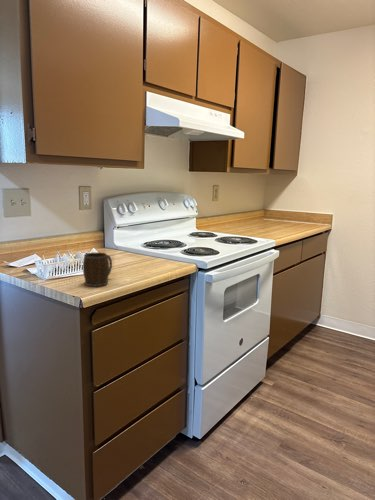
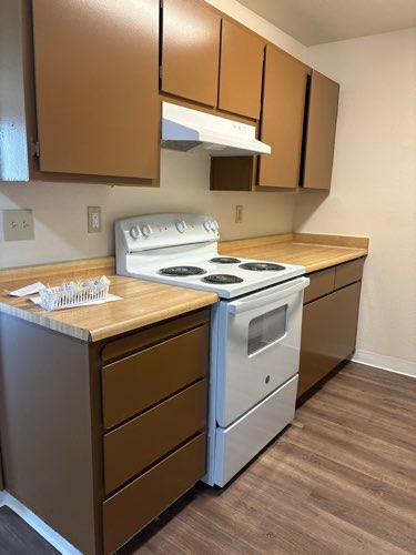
- mug [82,251,113,287]
